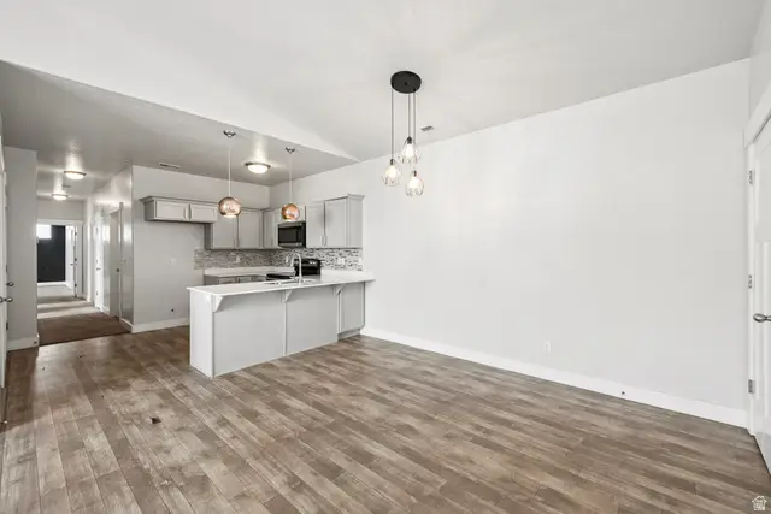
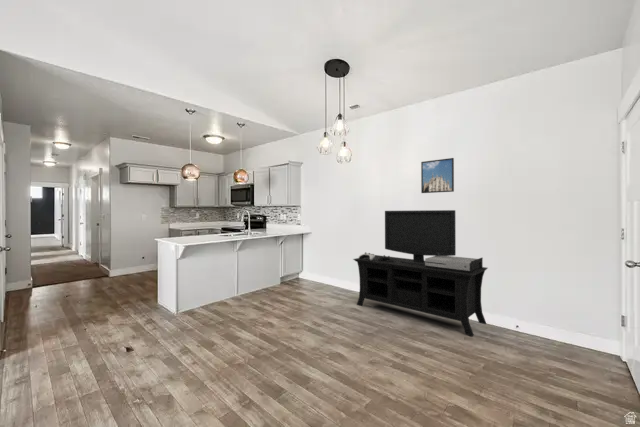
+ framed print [420,157,455,194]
+ media console [352,209,488,337]
